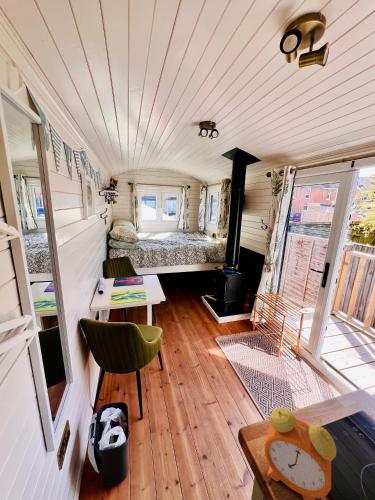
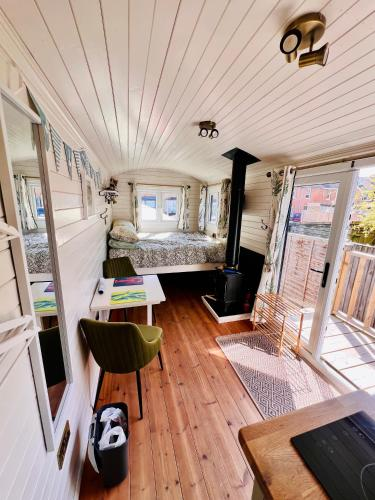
- alarm clock [263,403,337,500]
